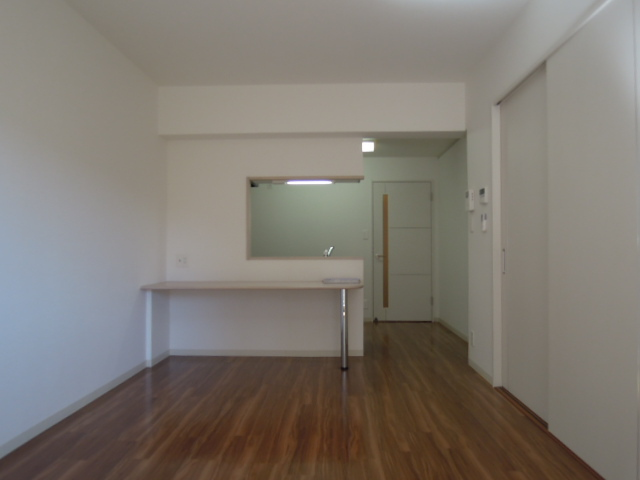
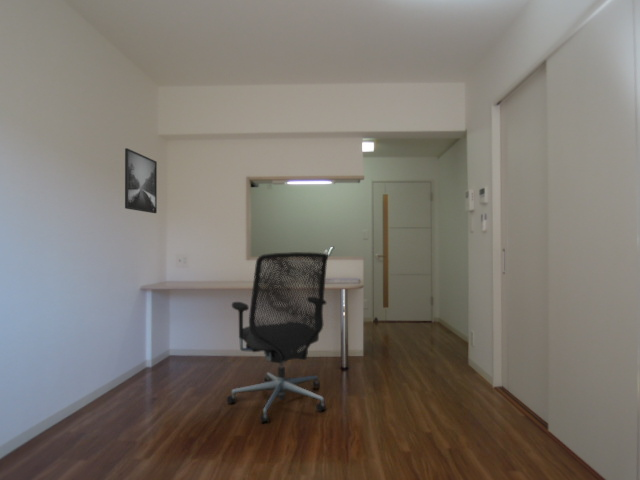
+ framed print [124,147,158,214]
+ office chair [226,251,329,425]
